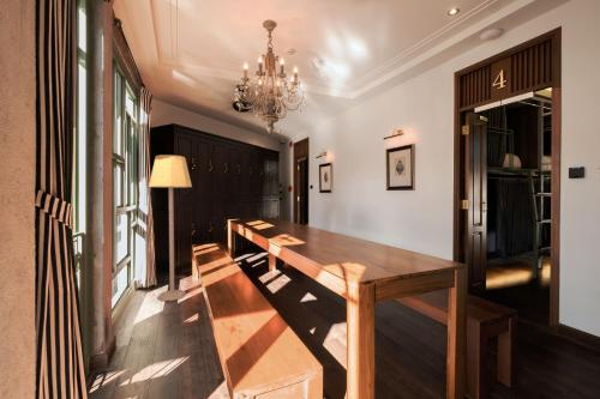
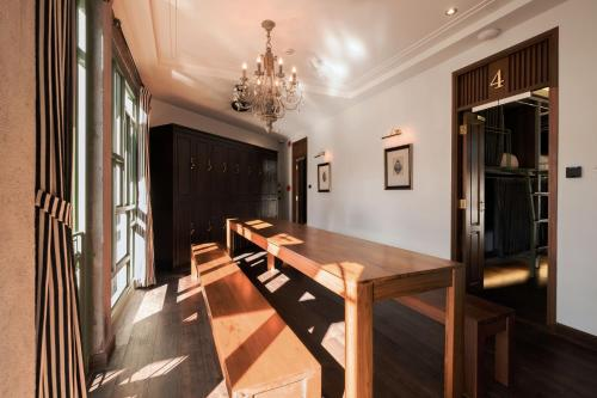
- lamp [148,153,193,302]
